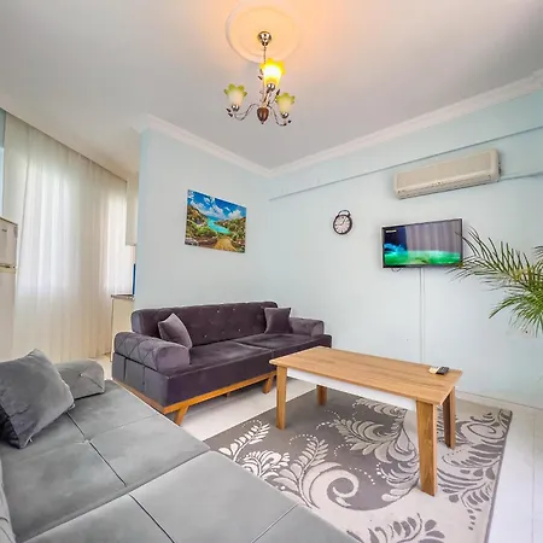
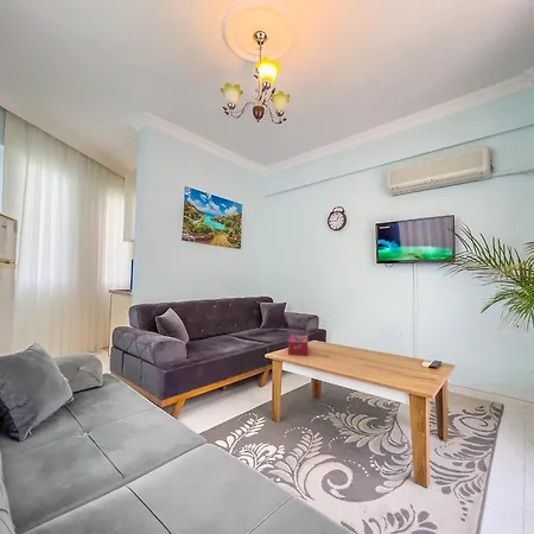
+ tissue box [287,333,309,356]
